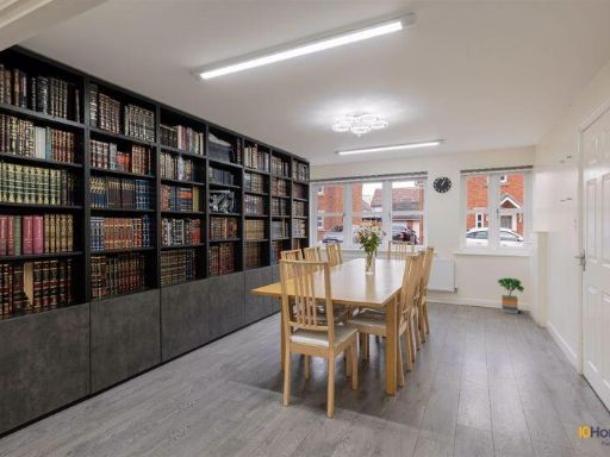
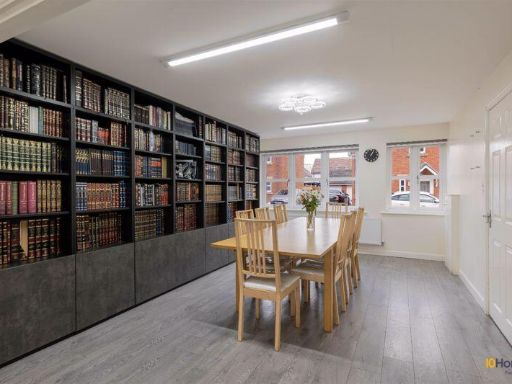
- potted tree [497,276,525,315]
